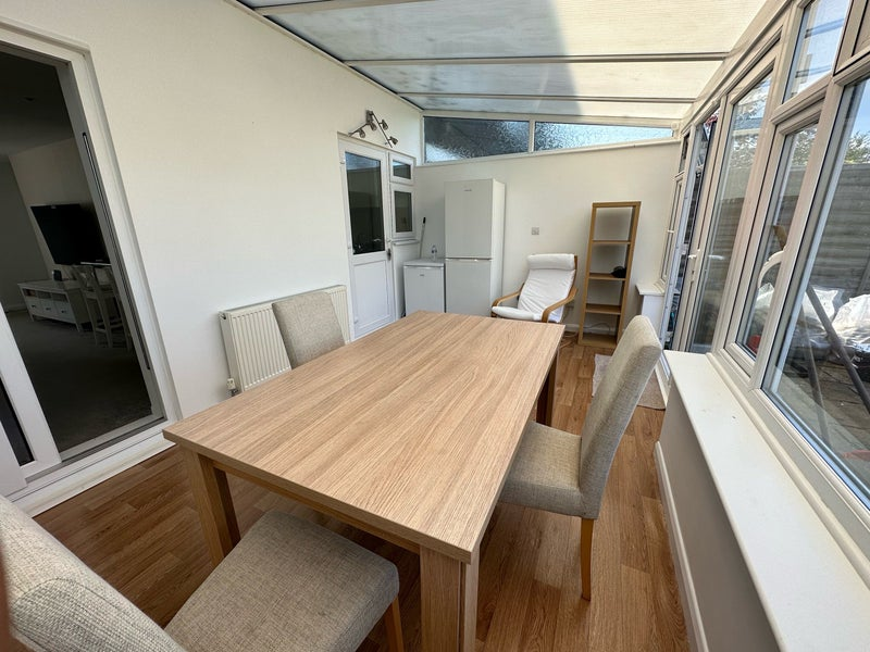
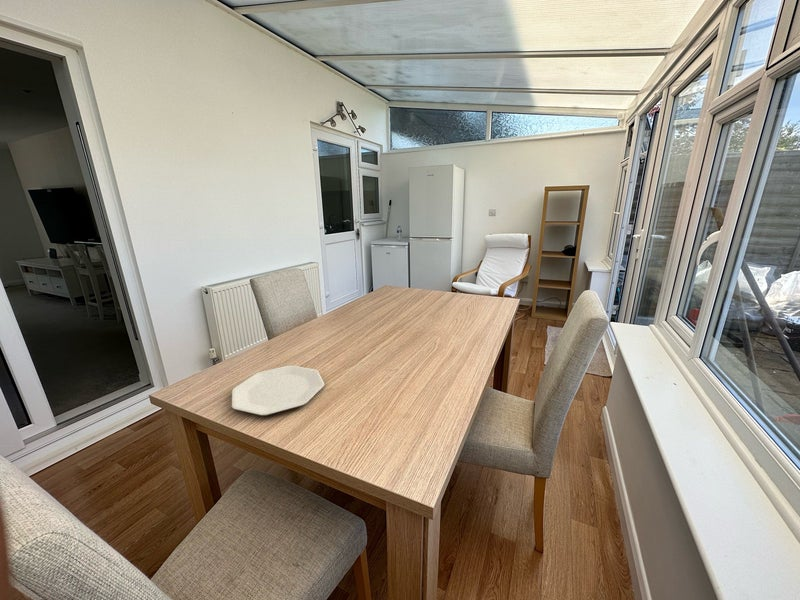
+ plate [231,365,325,417]
